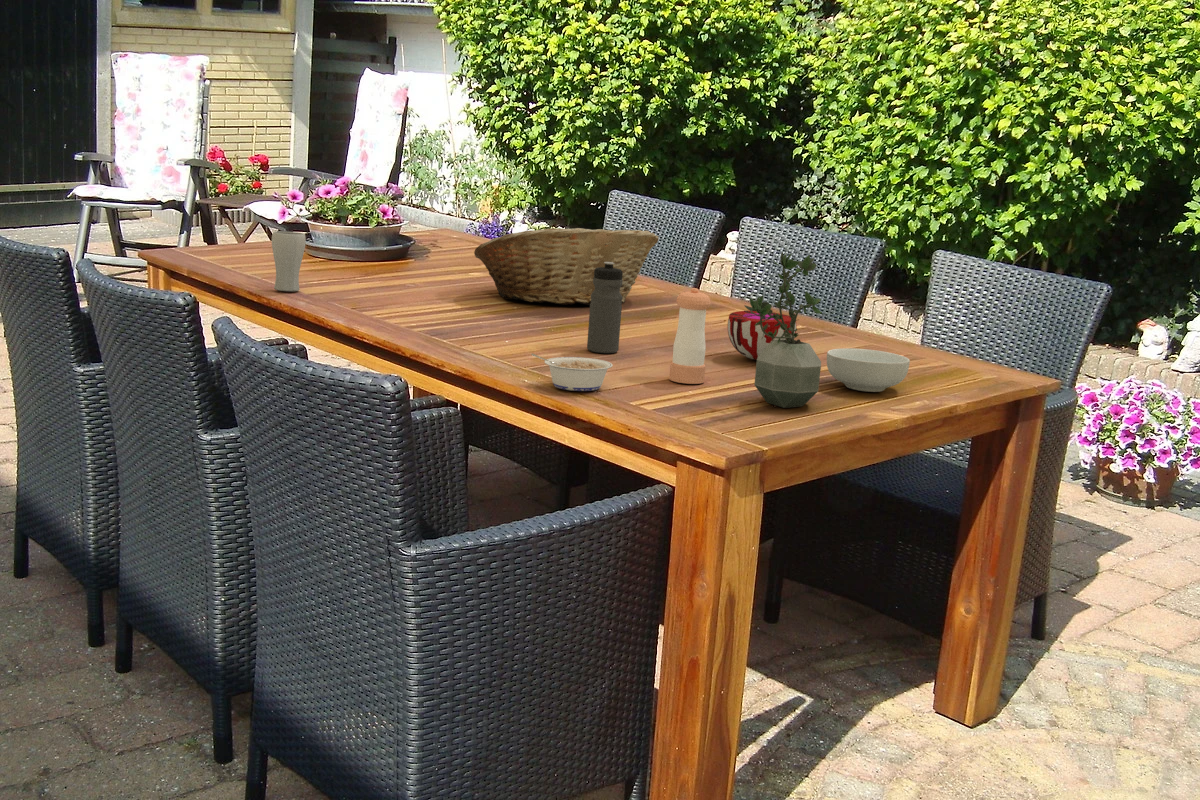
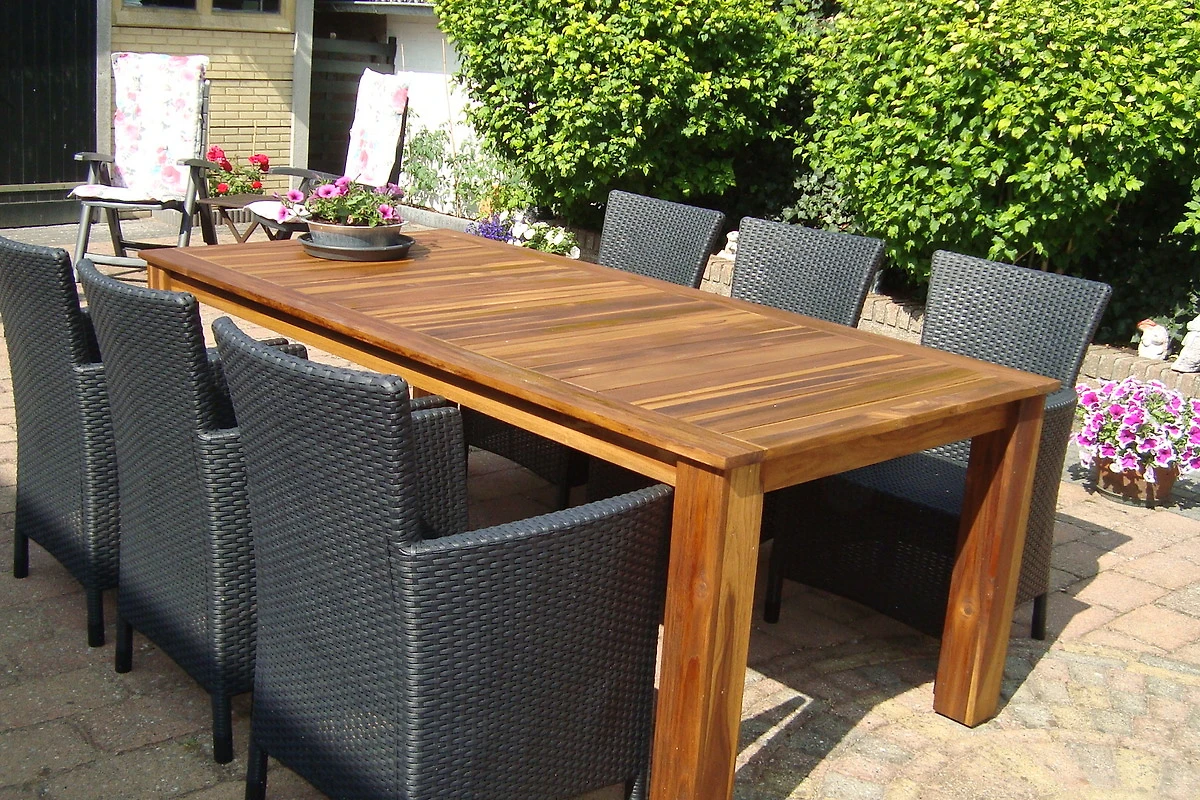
- decorative bowl [727,310,798,361]
- potted plant [743,251,823,409]
- water bottle [586,262,623,354]
- drinking glass [271,230,307,292]
- legume [530,352,614,392]
- cereal bowl [826,347,911,393]
- pepper shaker [668,287,712,385]
- fruit basket [473,227,660,306]
